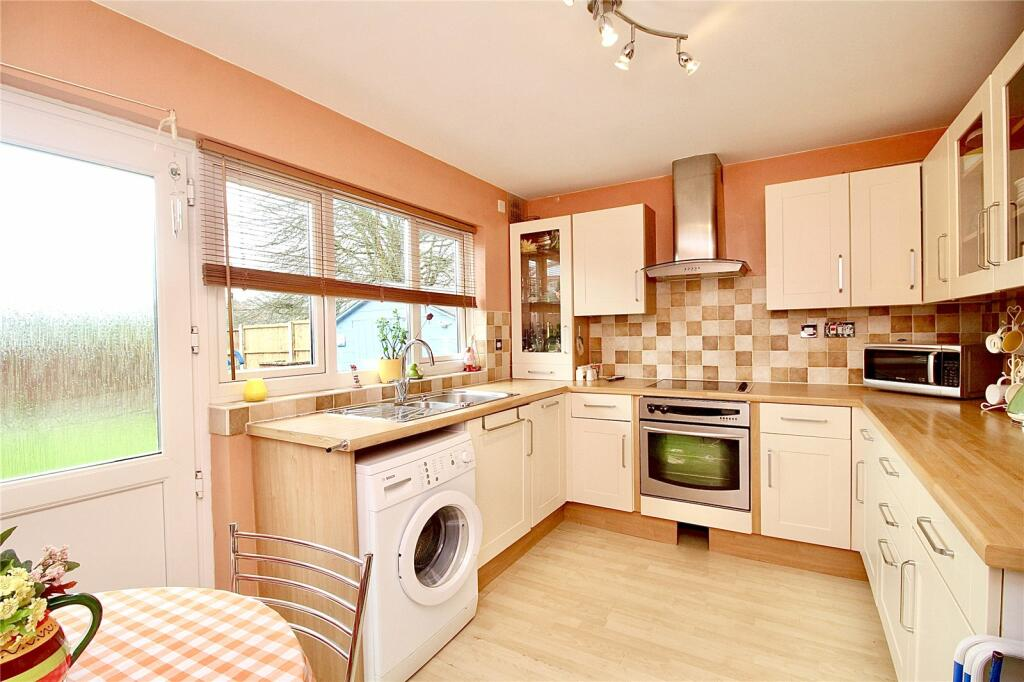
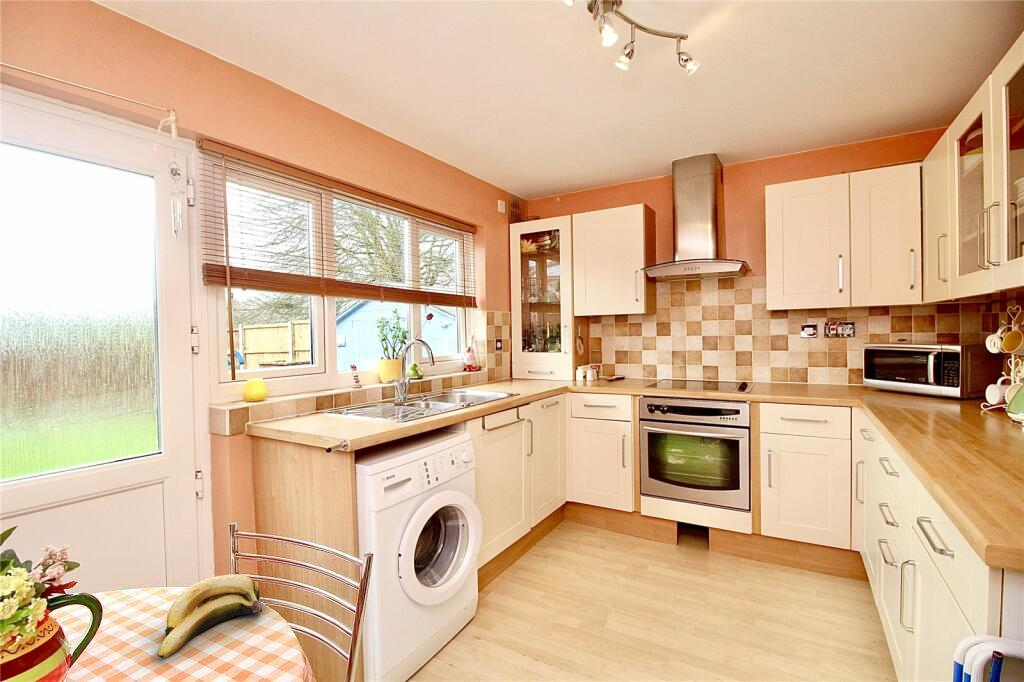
+ banana [156,573,263,659]
